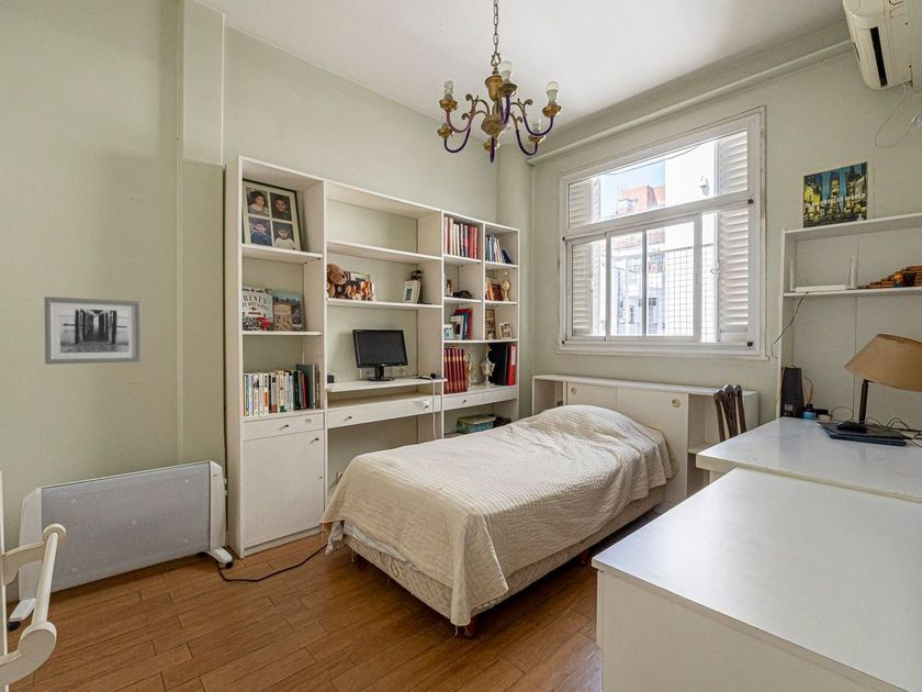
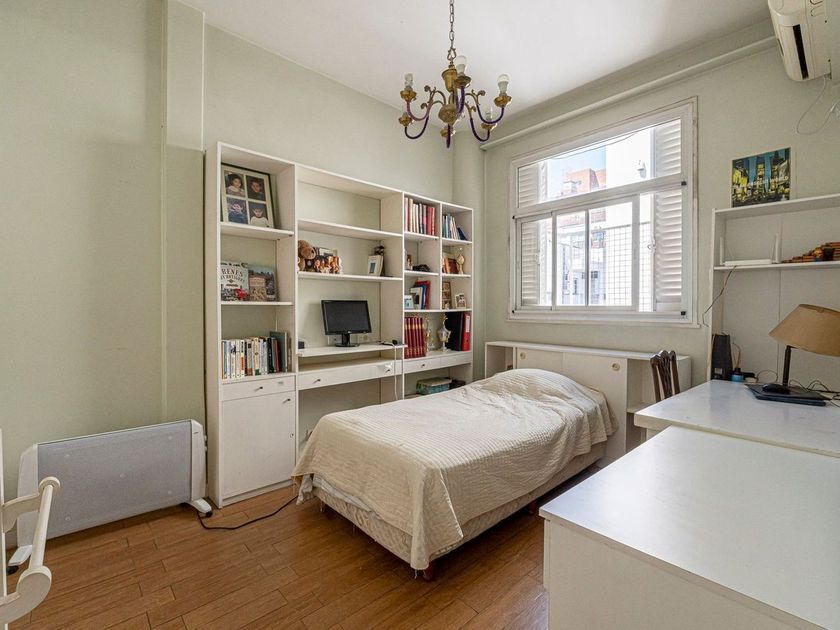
- wall art [44,295,143,366]
